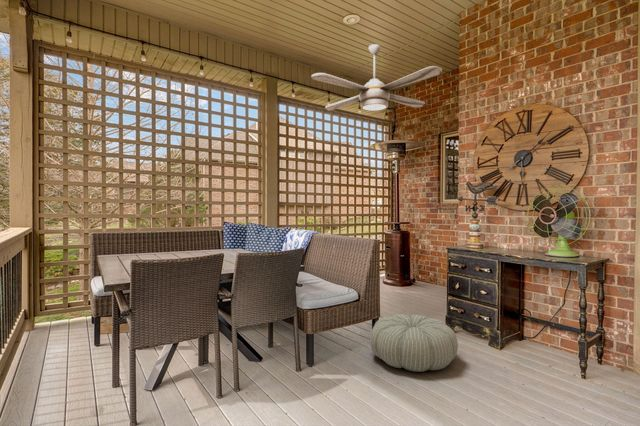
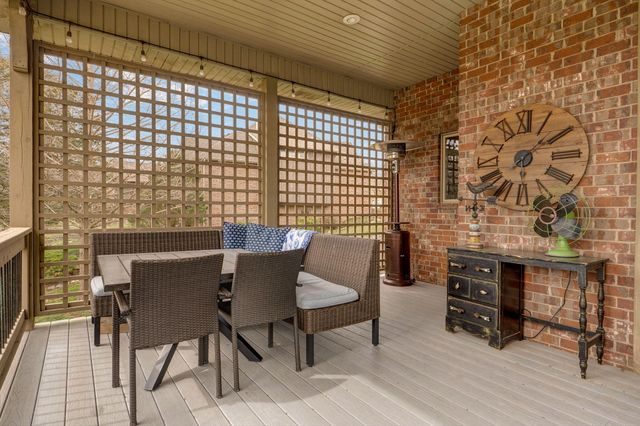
- pouf [369,313,459,373]
- ceiling fan [310,43,443,112]
